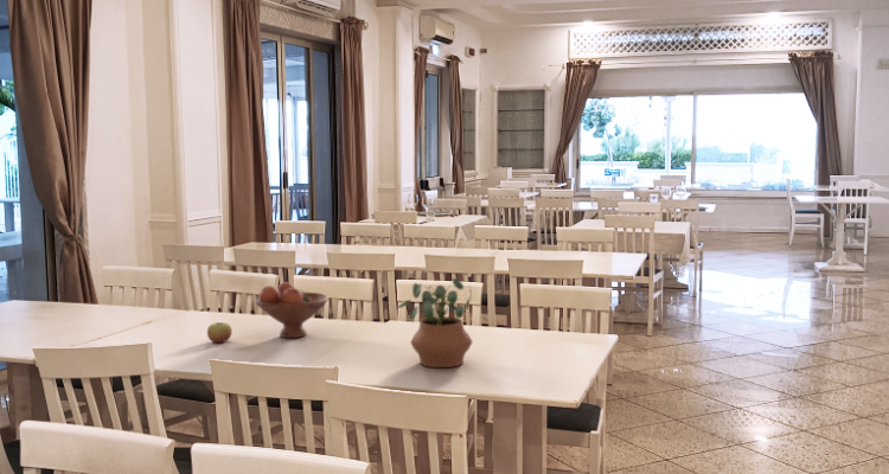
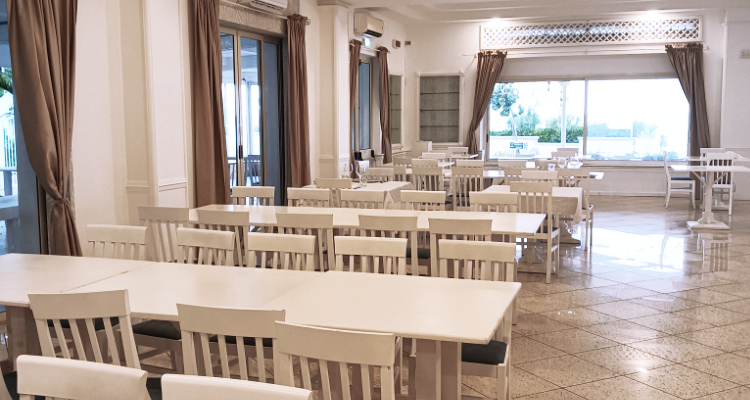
- apple [206,321,234,344]
- potted plant [396,277,474,369]
- fruit bowl [254,282,330,339]
